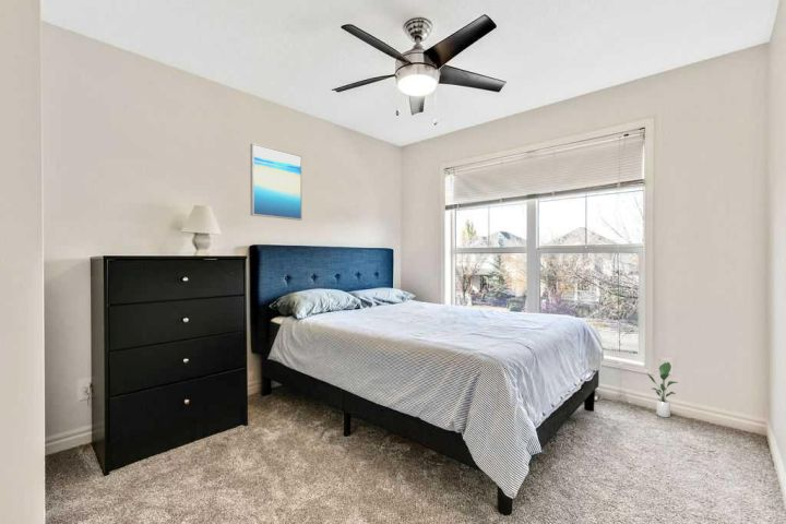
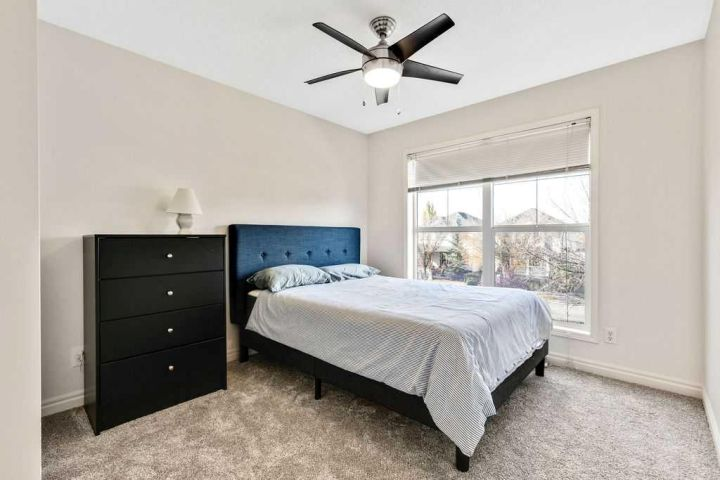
- potted plant [646,361,679,418]
- wall art [249,142,303,222]
